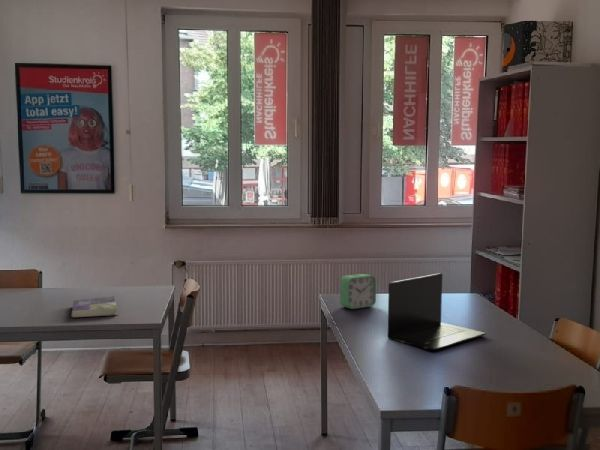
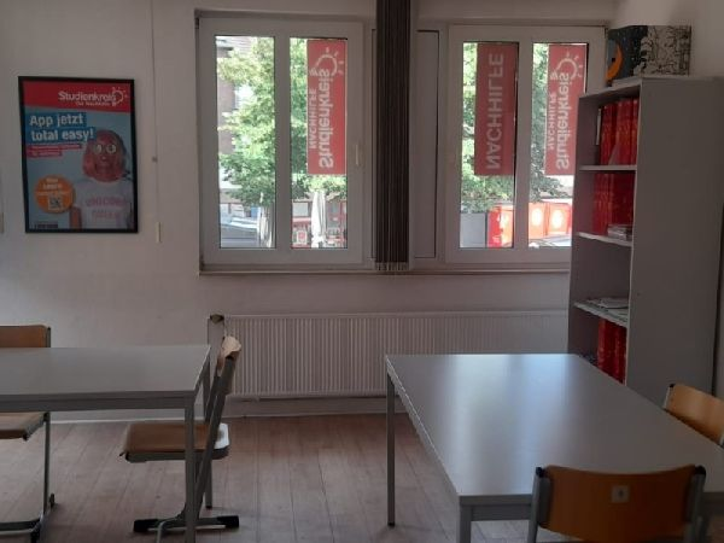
- book [71,296,119,318]
- laptop [387,272,487,351]
- alarm clock [339,273,377,310]
